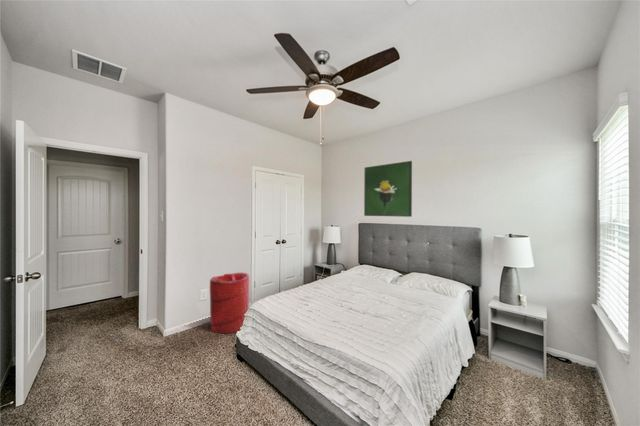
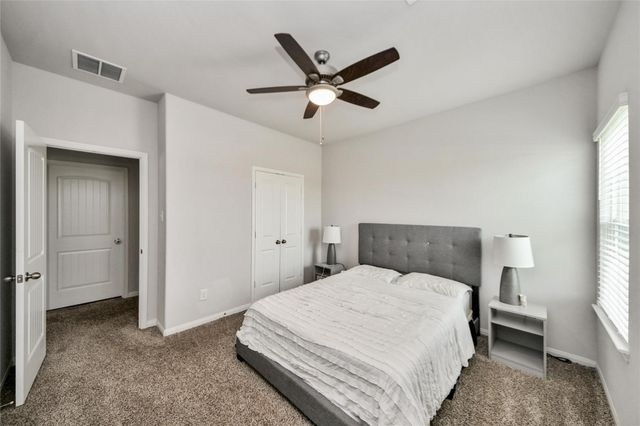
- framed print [363,160,413,218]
- laundry hamper [209,271,250,335]
